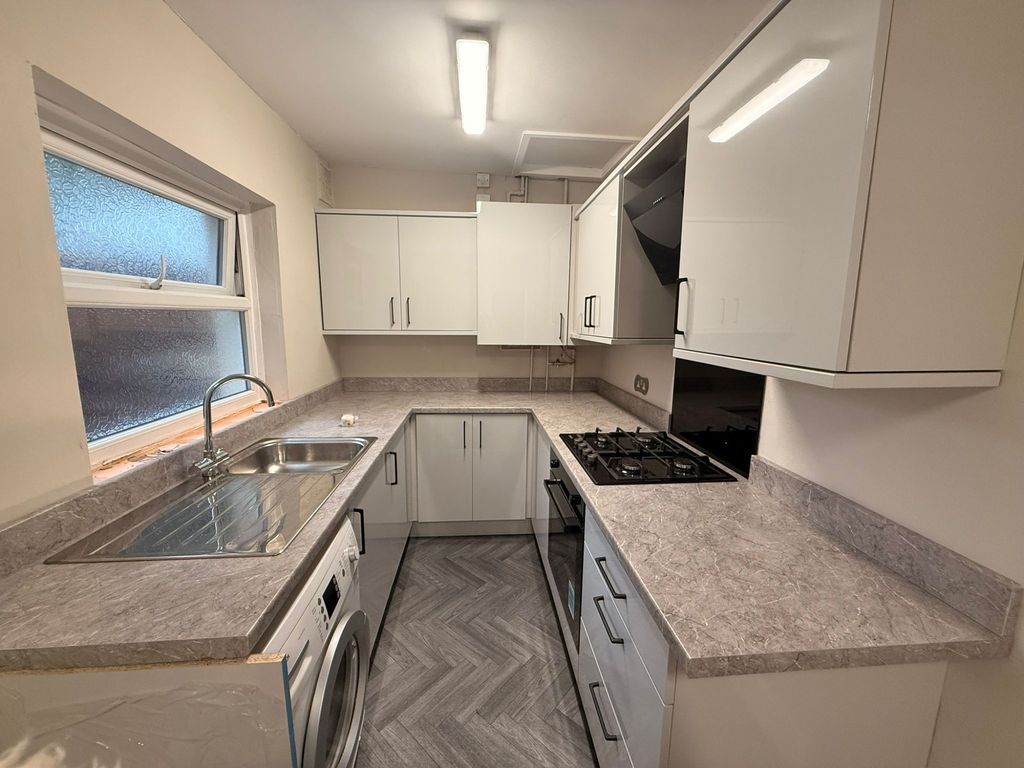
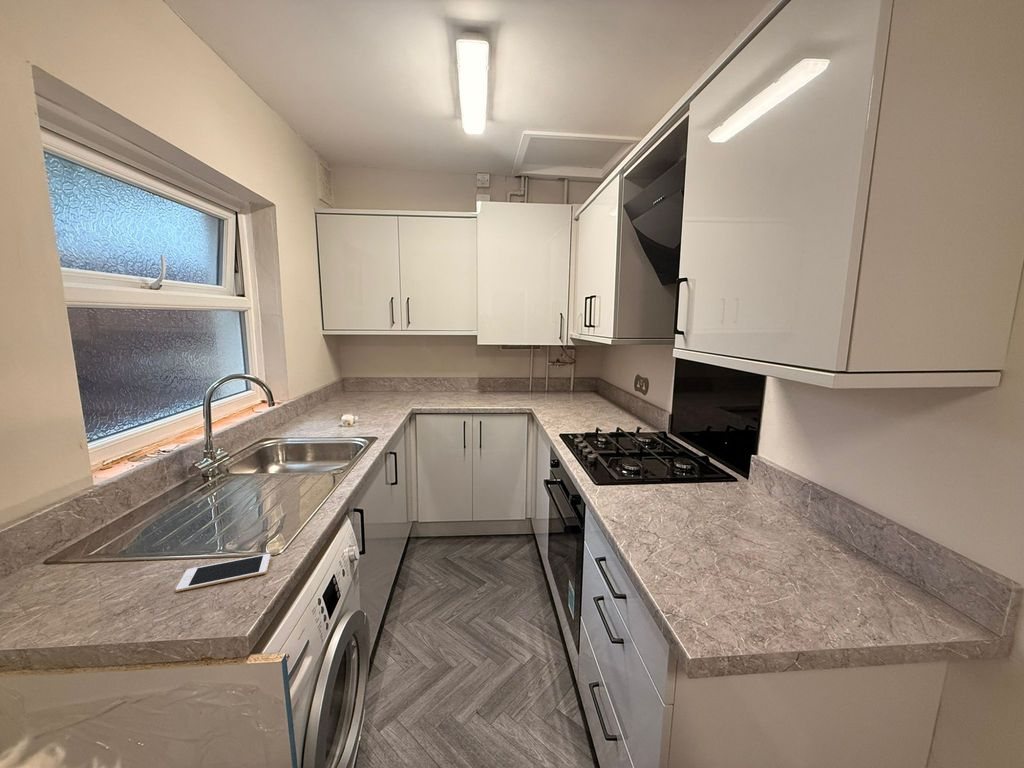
+ cell phone [175,553,271,593]
